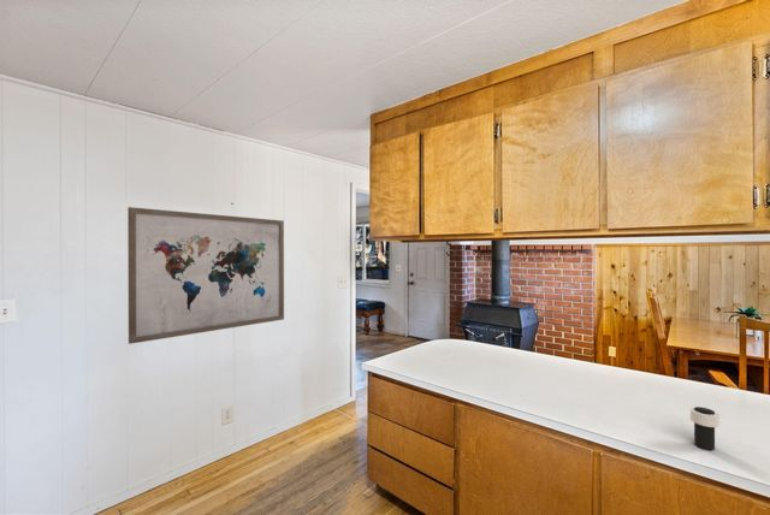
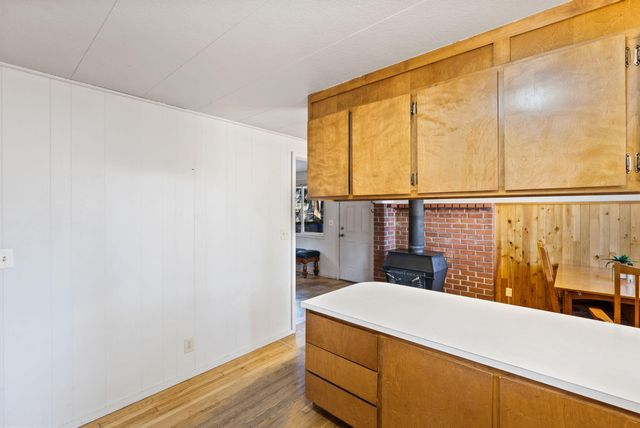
- wall art [126,206,285,345]
- cup [689,406,721,451]
